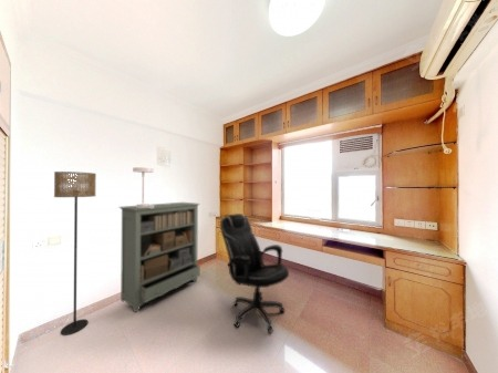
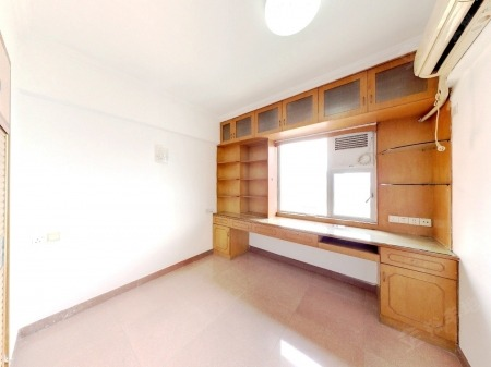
- lamp [132,166,154,208]
- office chair [219,213,290,333]
- bookshelf [117,201,201,313]
- floor lamp [53,170,97,336]
